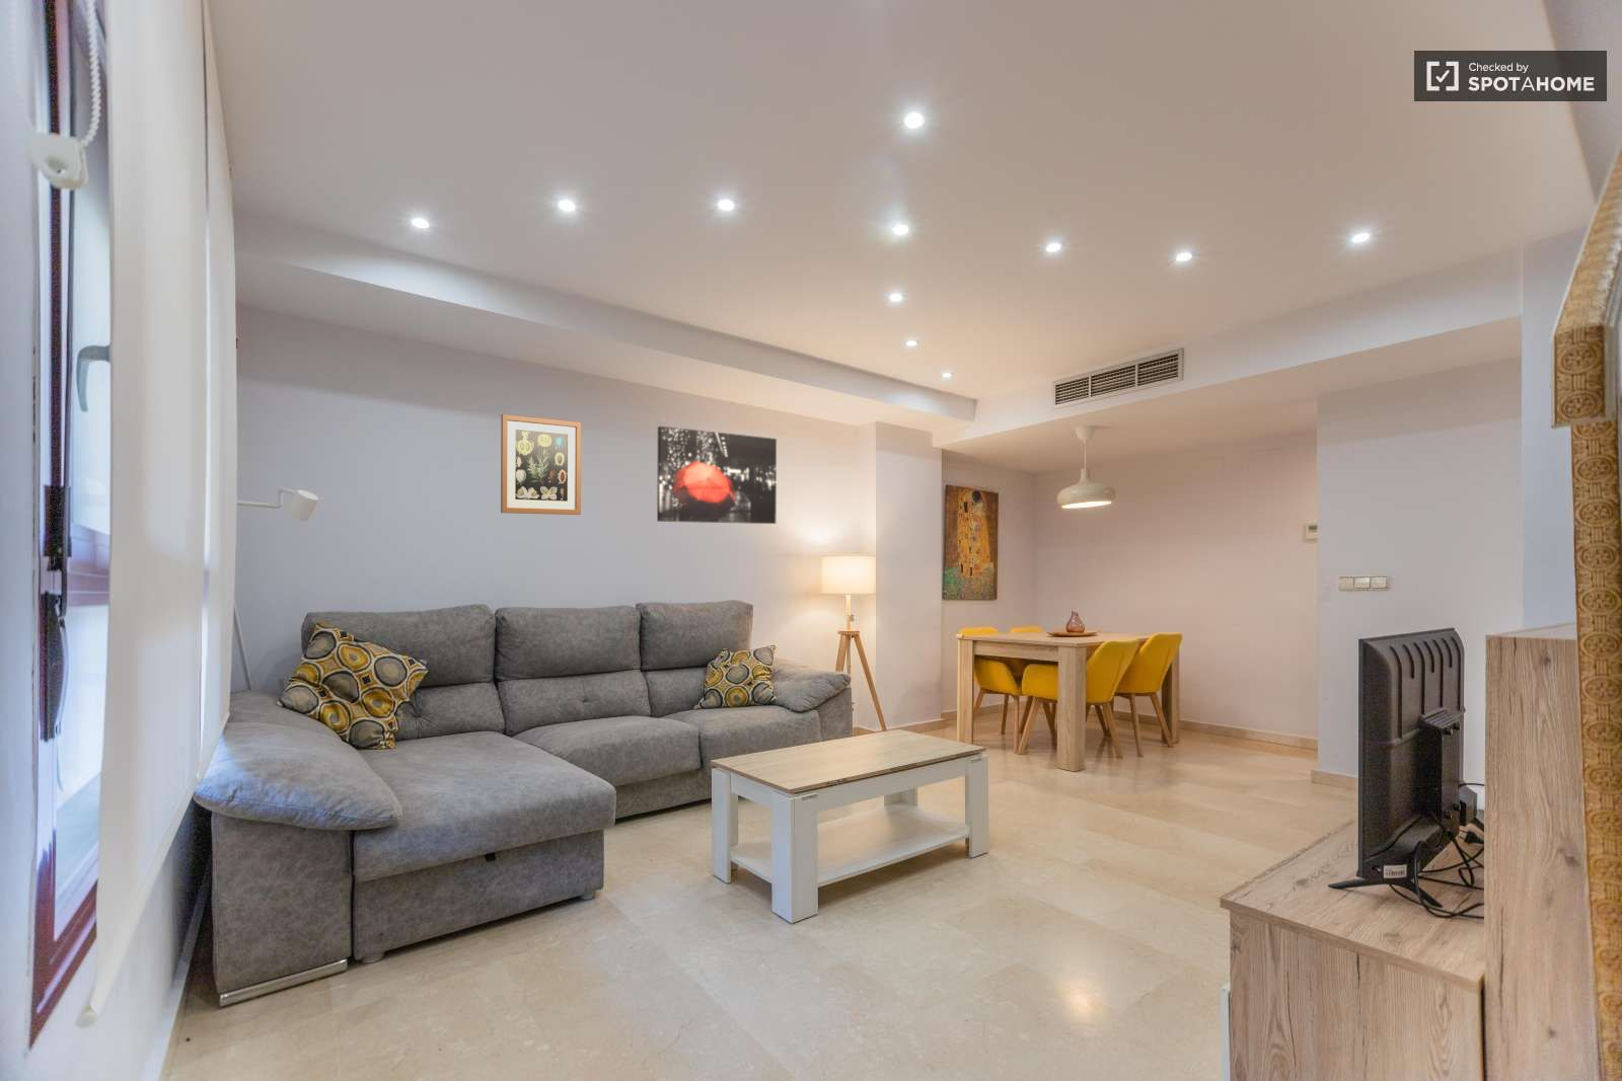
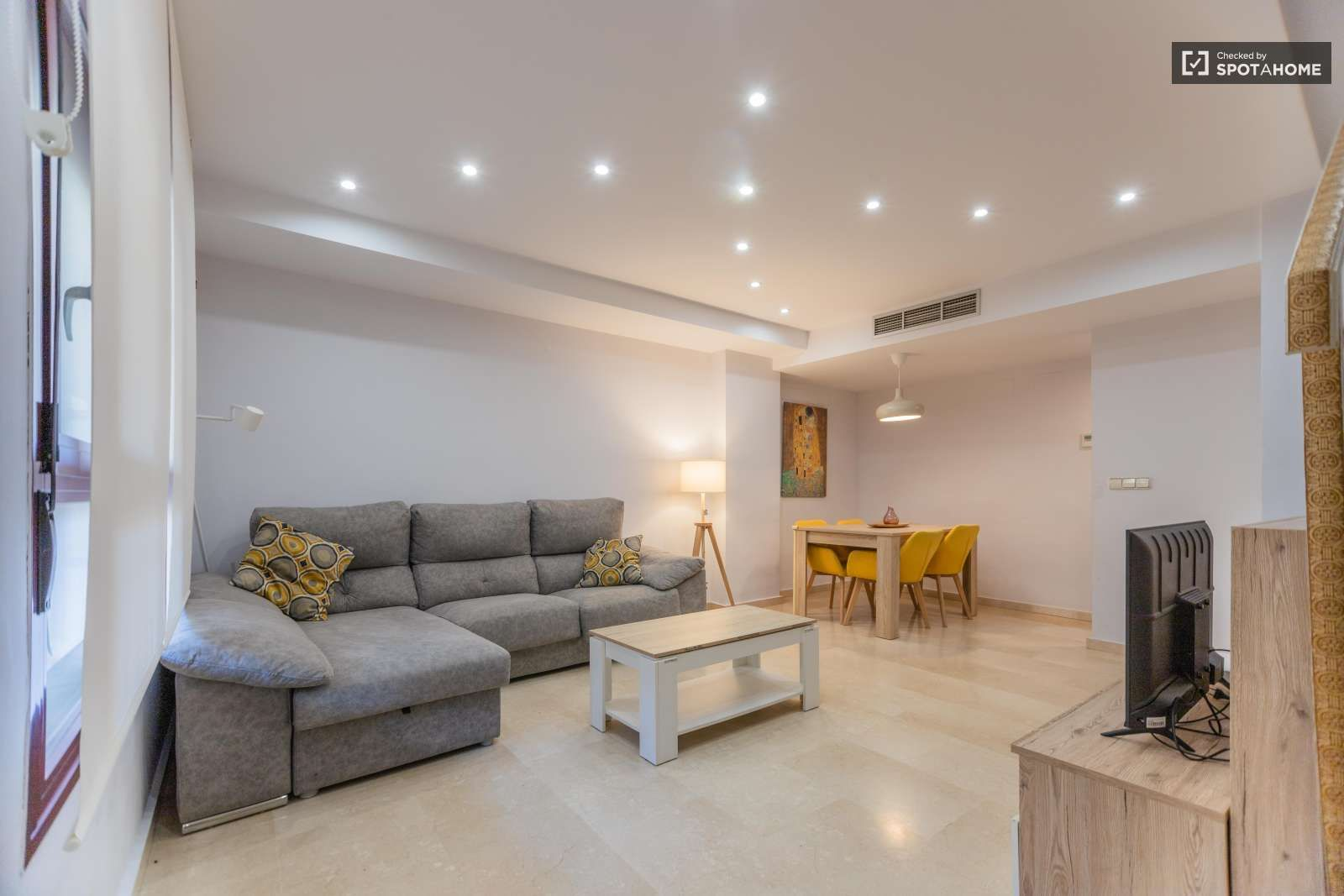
- wall art [655,426,777,525]
- wall art [500,414,582,515]
